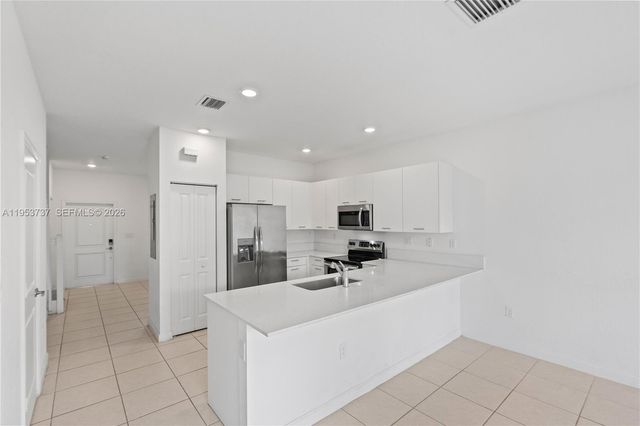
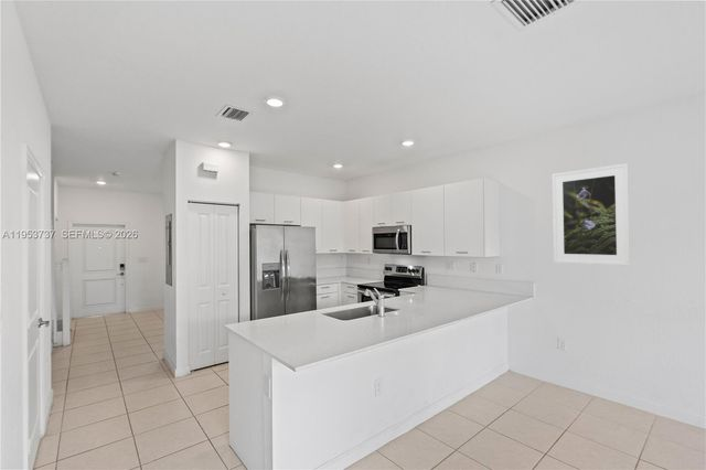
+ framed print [552,162,631,267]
